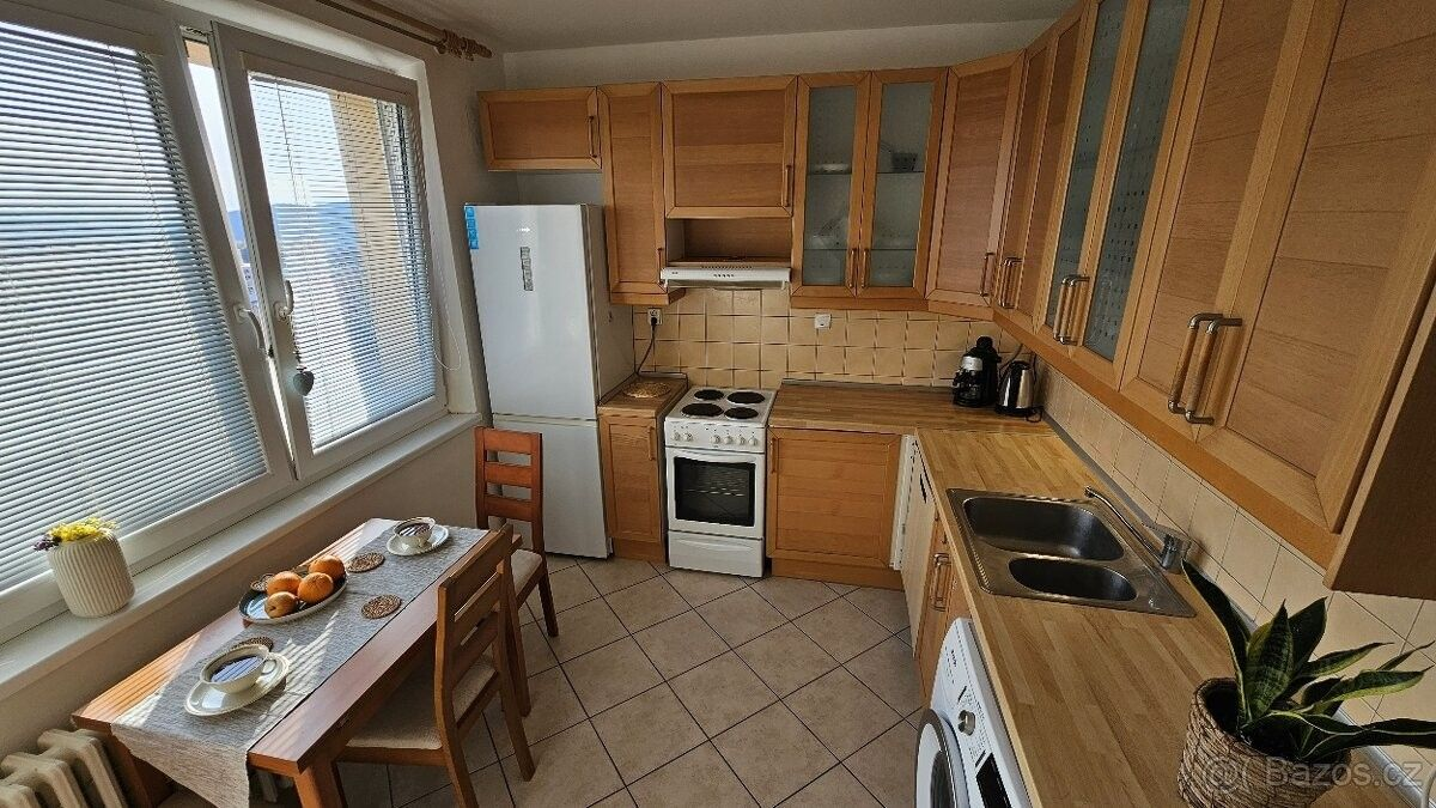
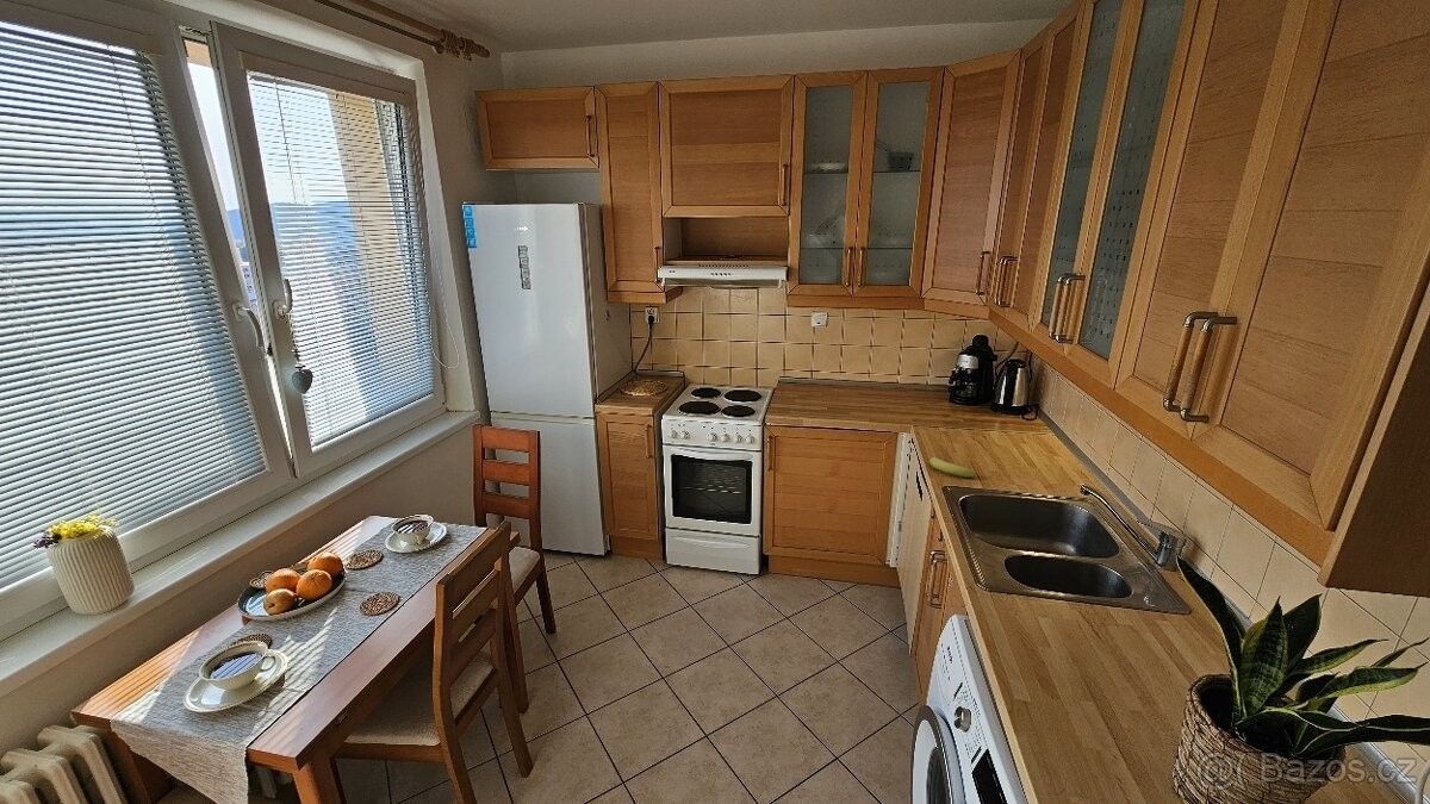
+ fruit [928,456,978,479]
